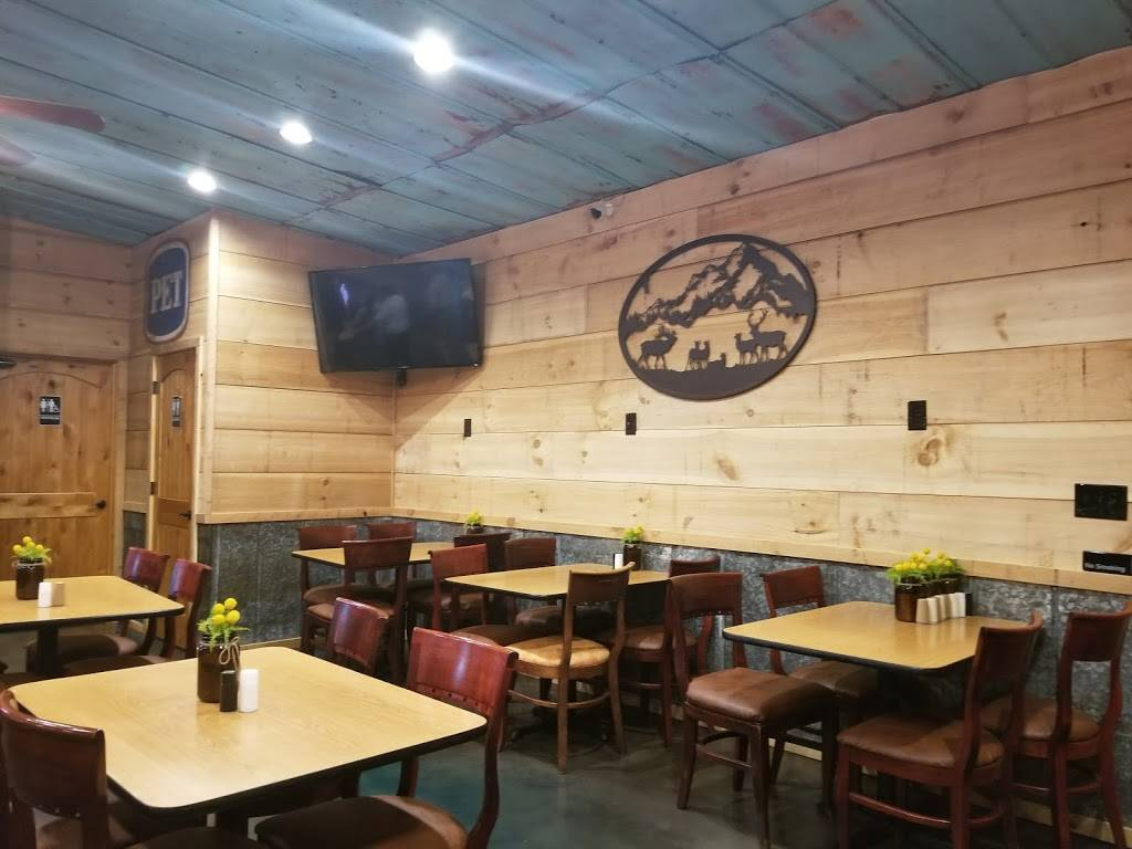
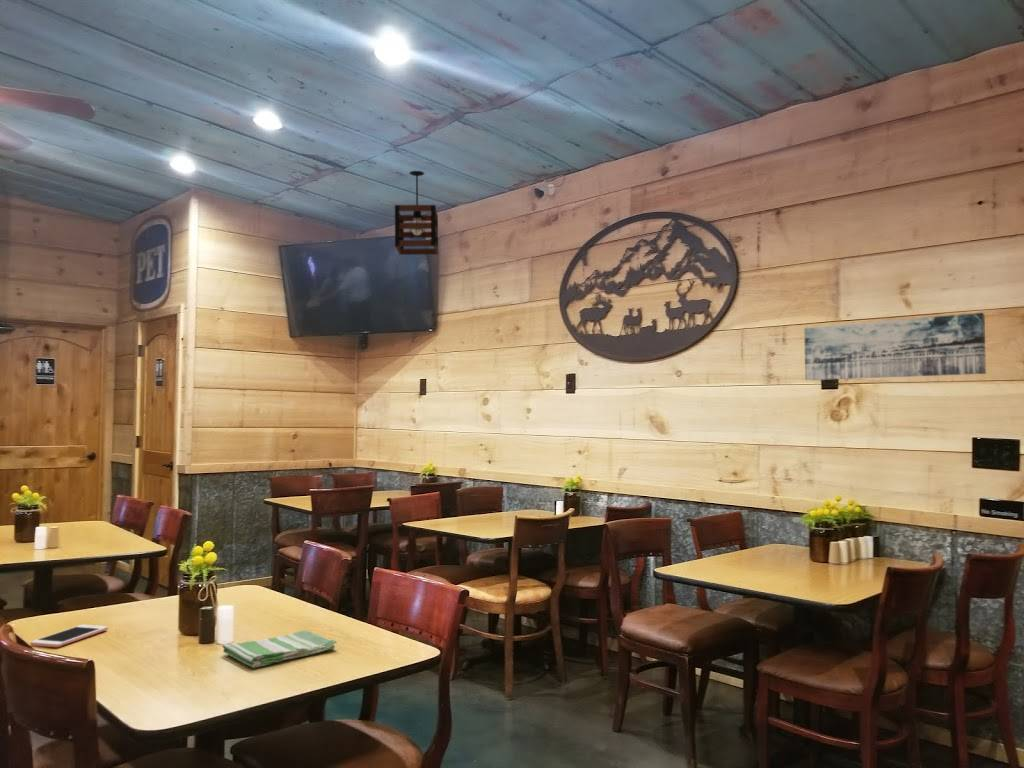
+ cell phone [29,624,109,648]
+ wall art [803,312,987,381]
+ dish towel [221,629,338,669]
+ pendant light [394,170,439,256]
